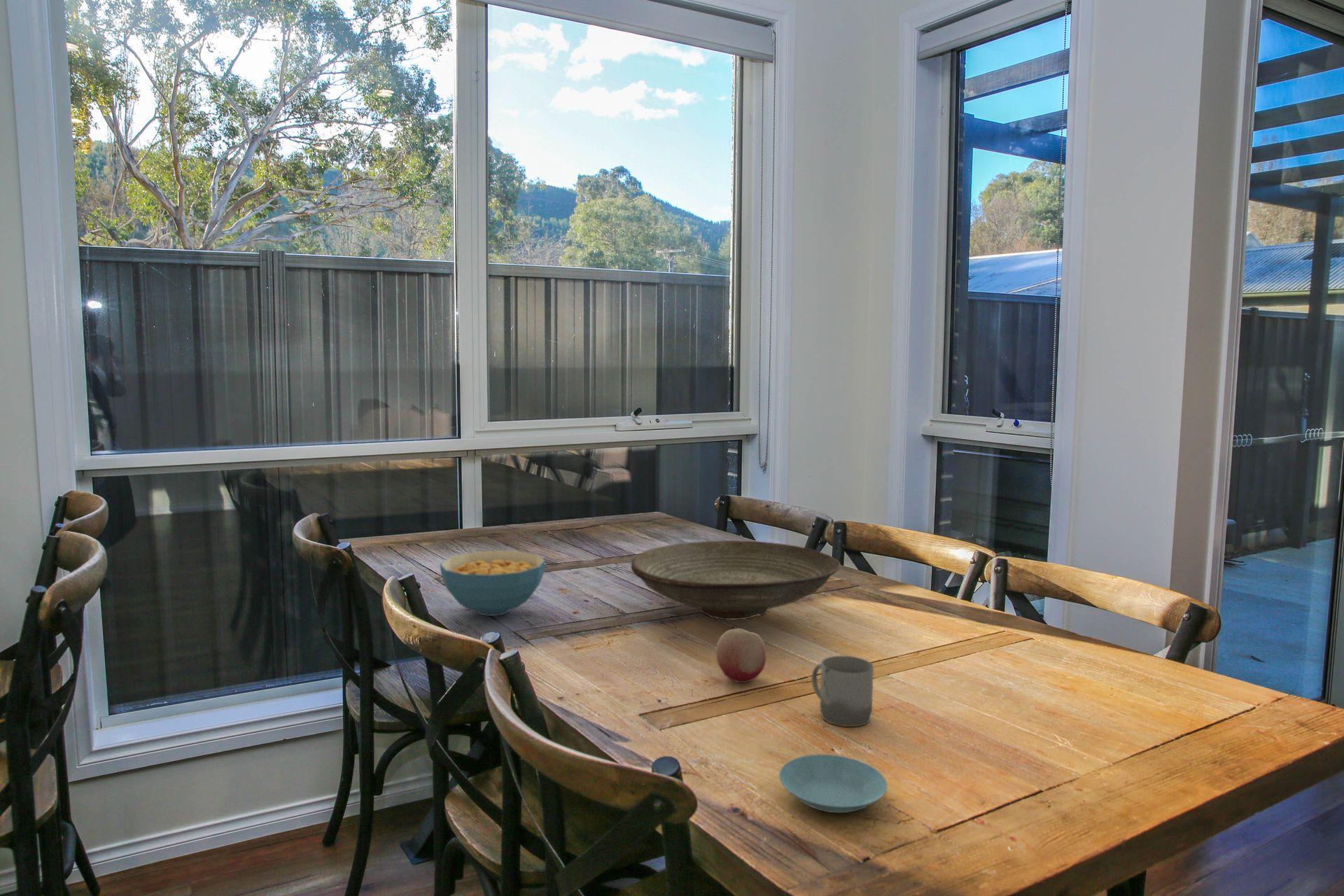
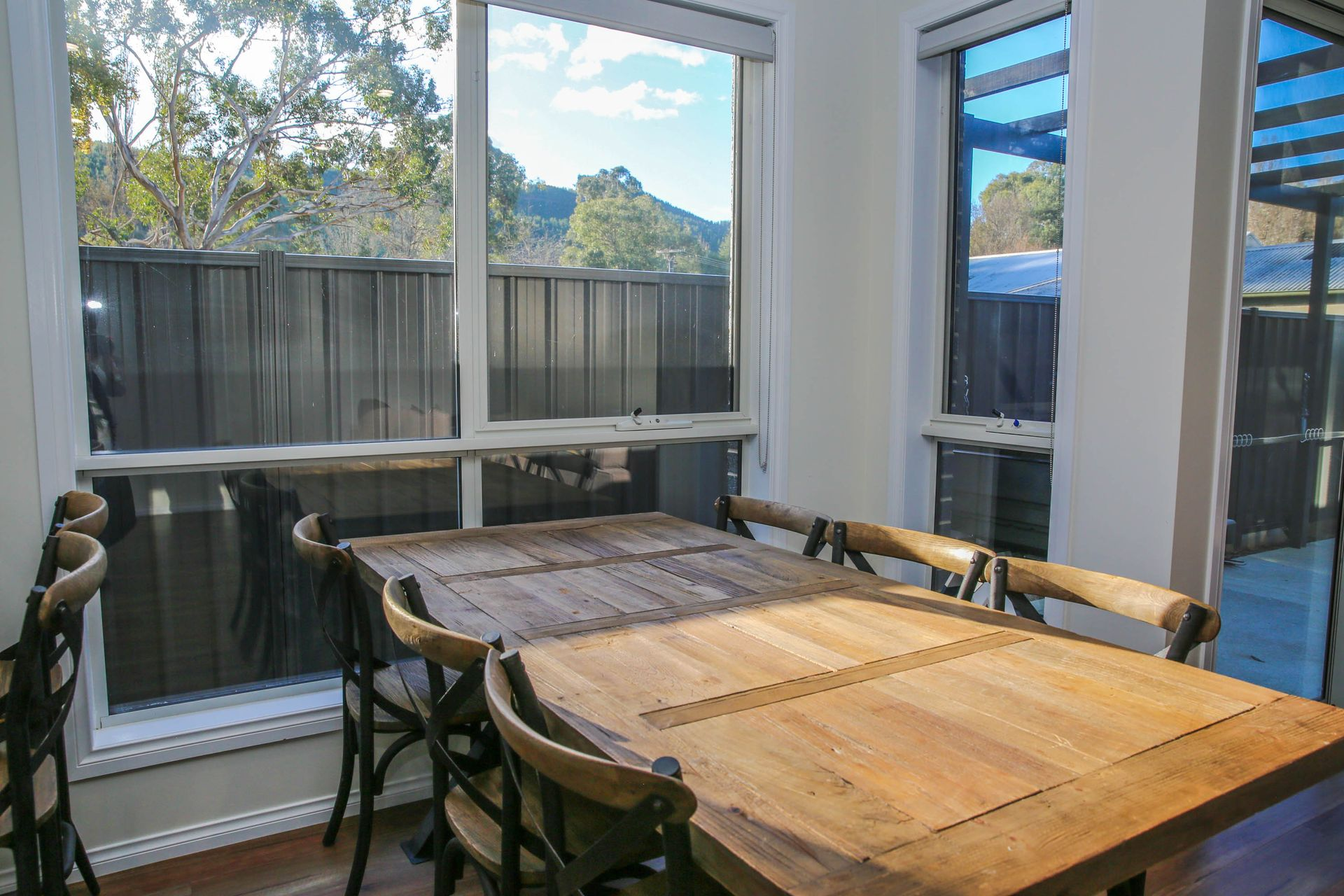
- fruit [715,628,768,683]
- decorative bowl [630,540,841,621]
- cup [811,655,874,727]
- cereal bowl [439,550,546,617]
- saucer [778,754,888,813]
